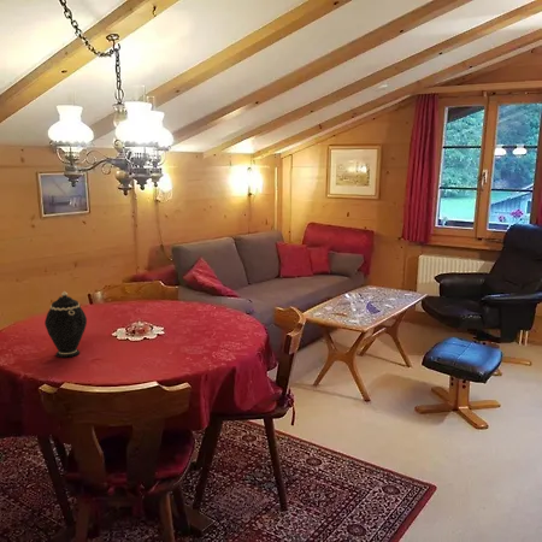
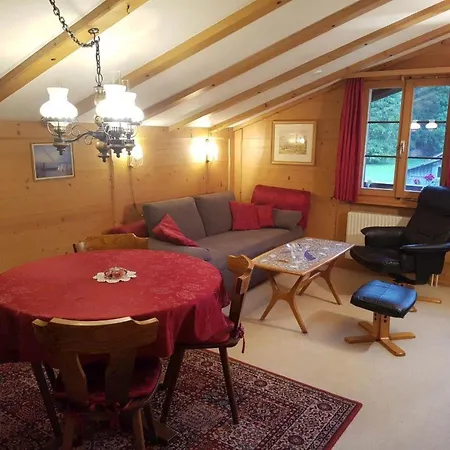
- teapot [43,290,88,359]
